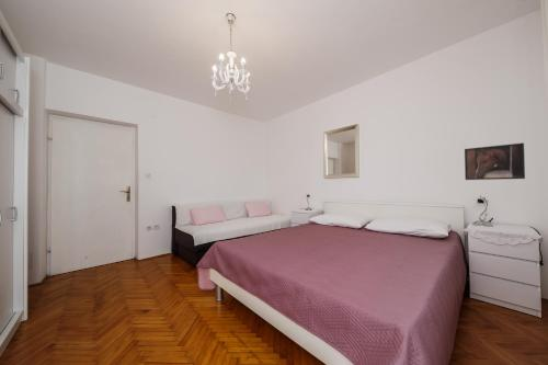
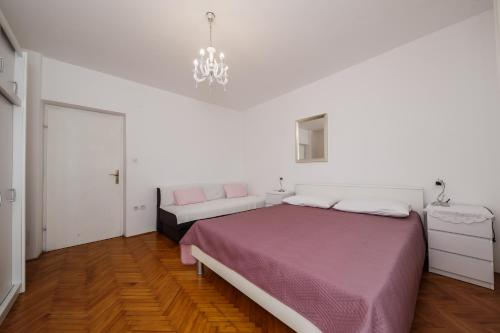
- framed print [464,142,526,181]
